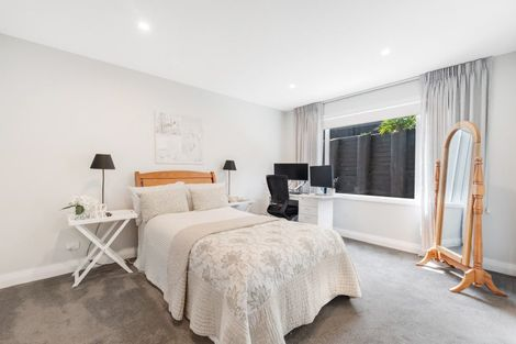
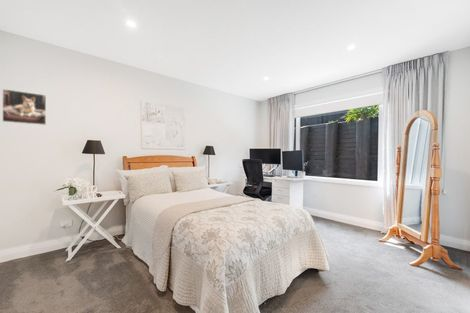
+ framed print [1,88,47,126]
